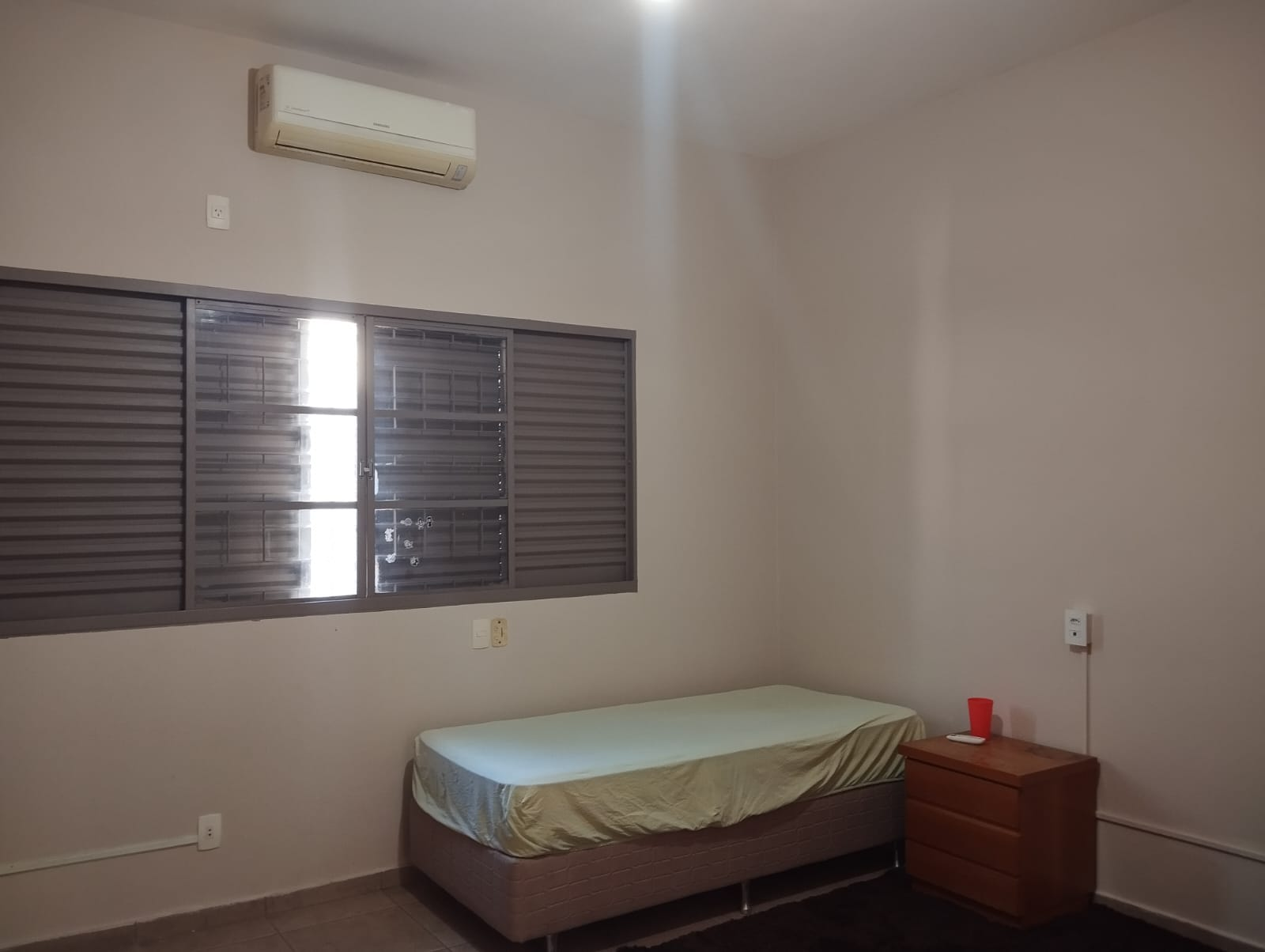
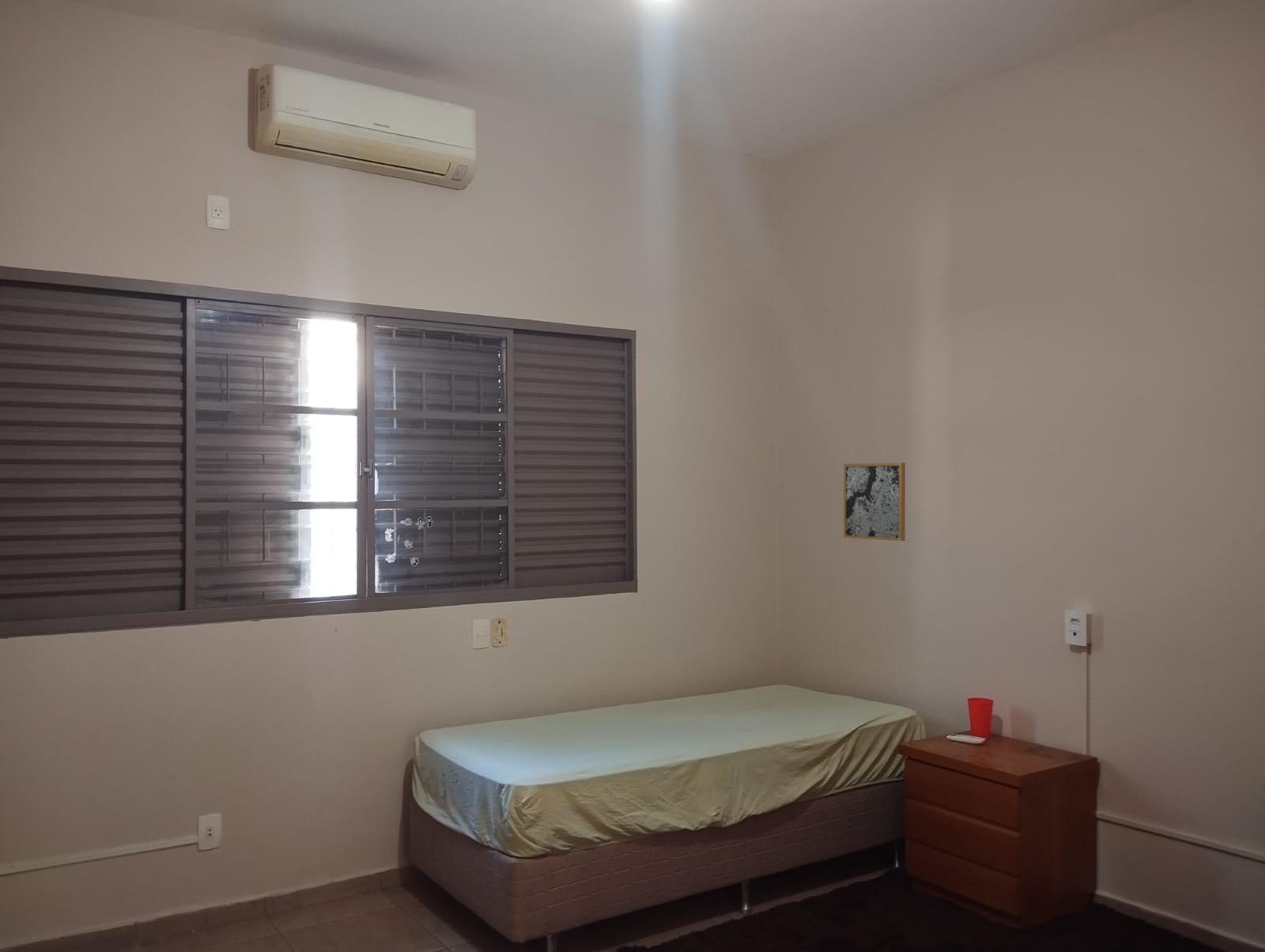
+ wall art [843,462,906,542]
